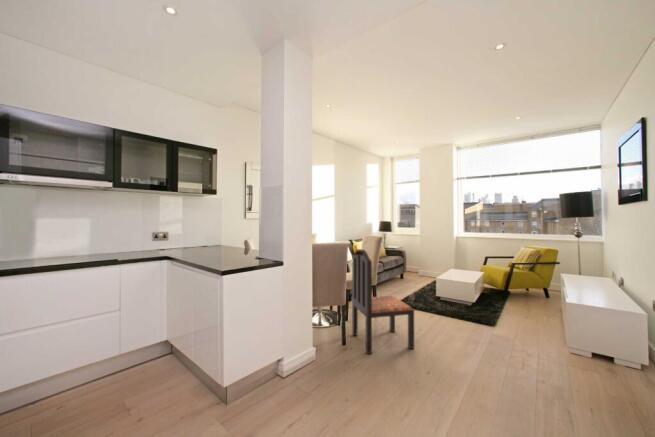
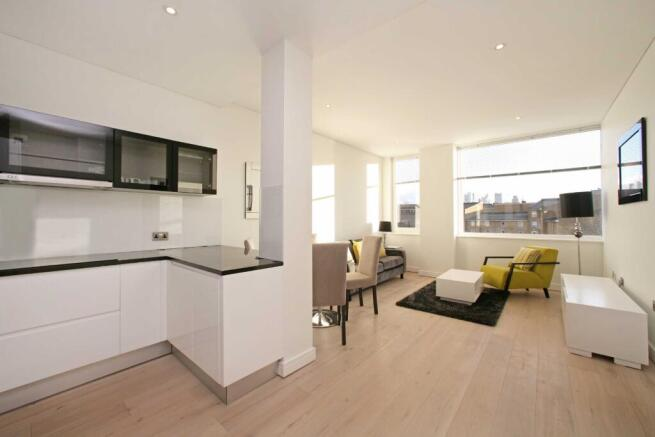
- dining chair [351,248,415,355]
